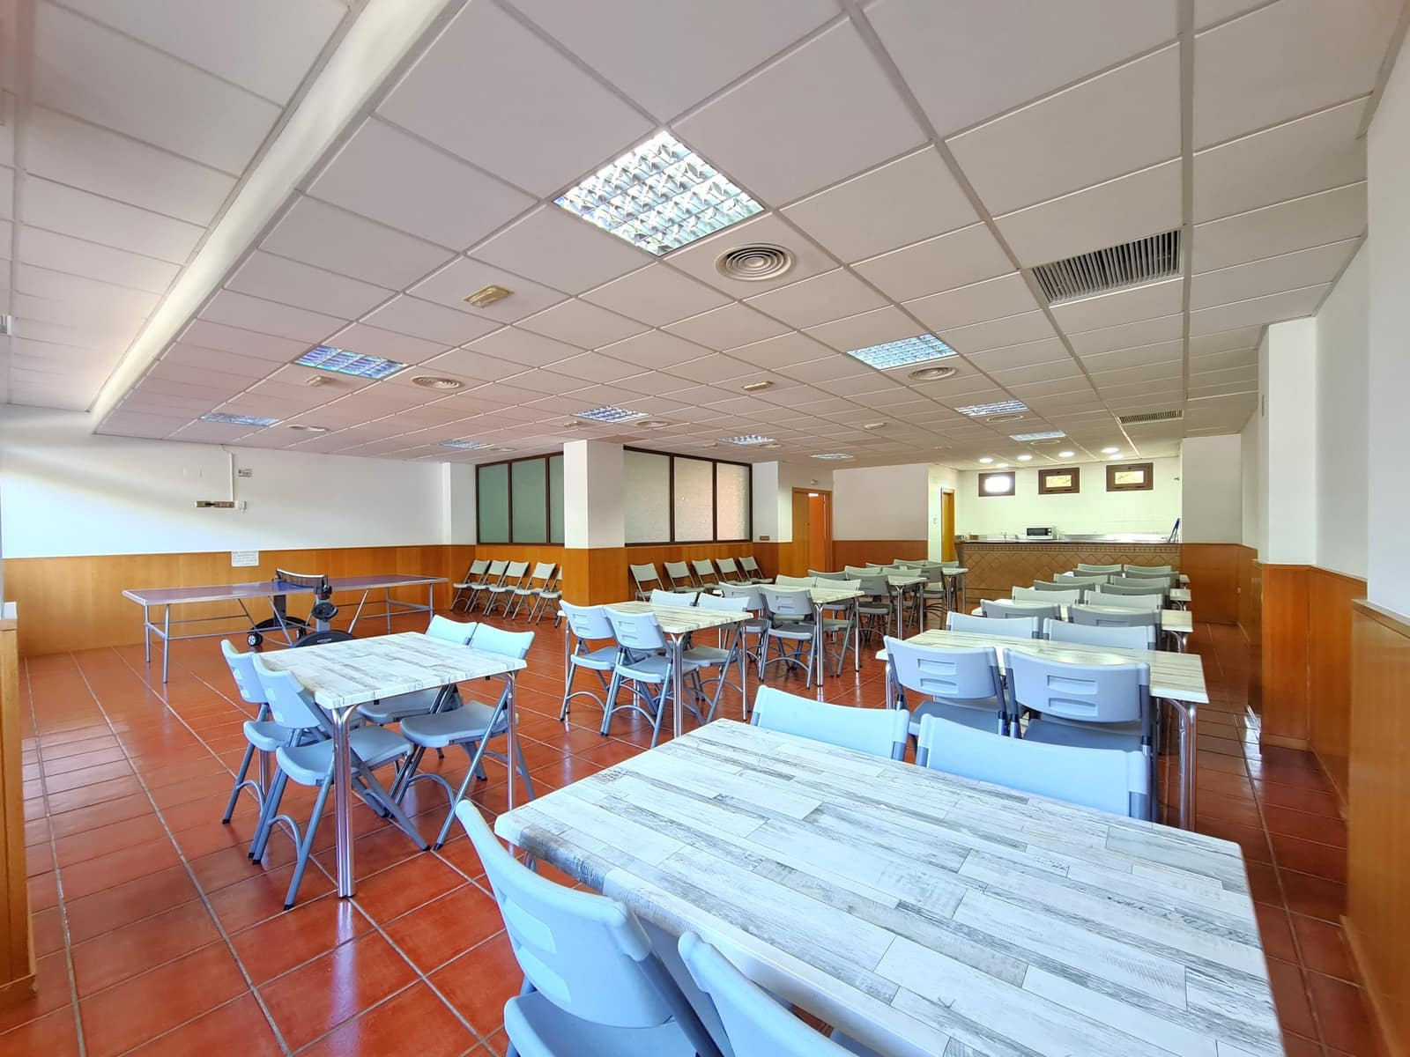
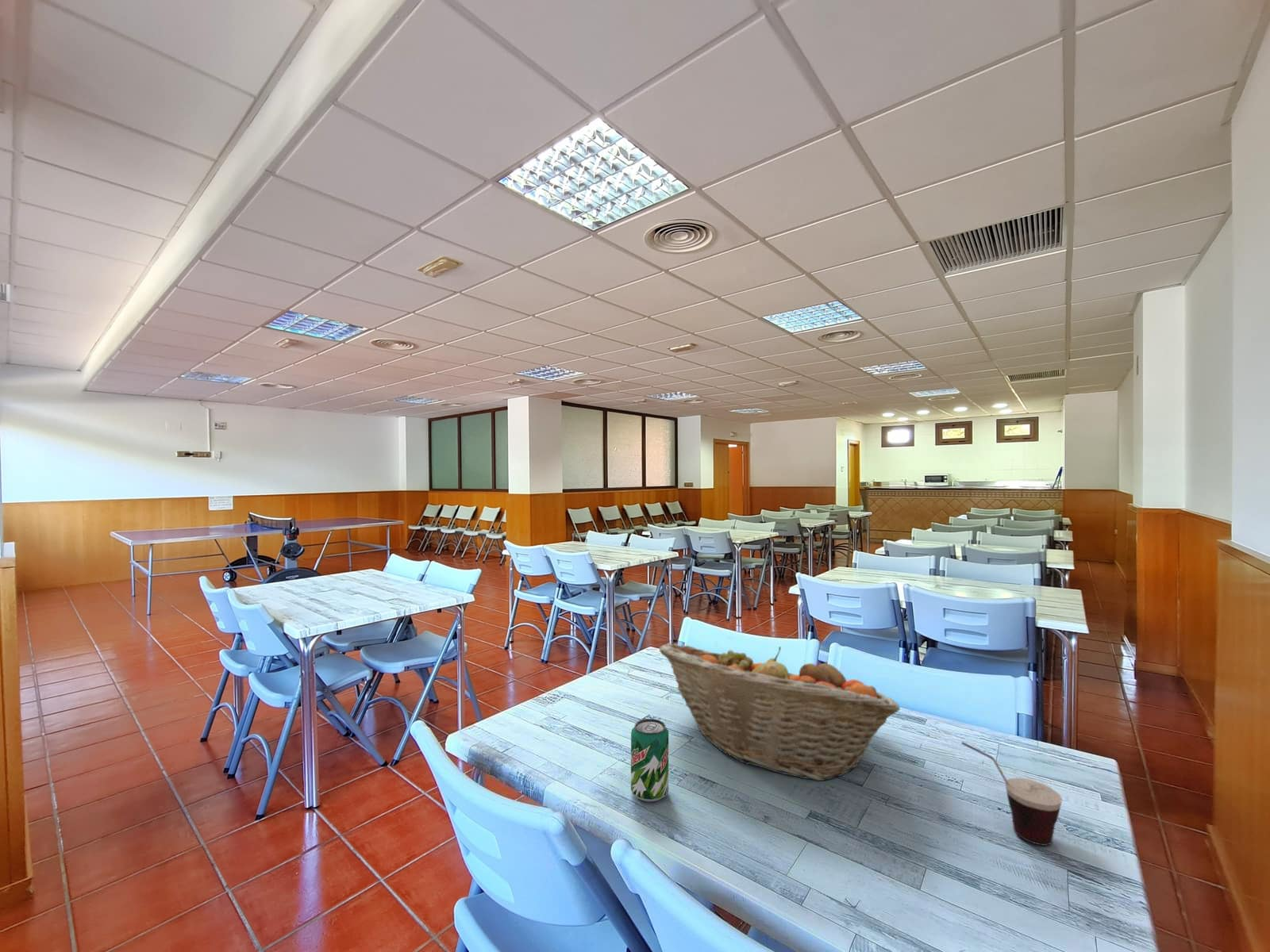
+ beverage can [630,718,669,803]
+ fruit basket [659,642,901,781]
+ cup [960,741,1063,846]
